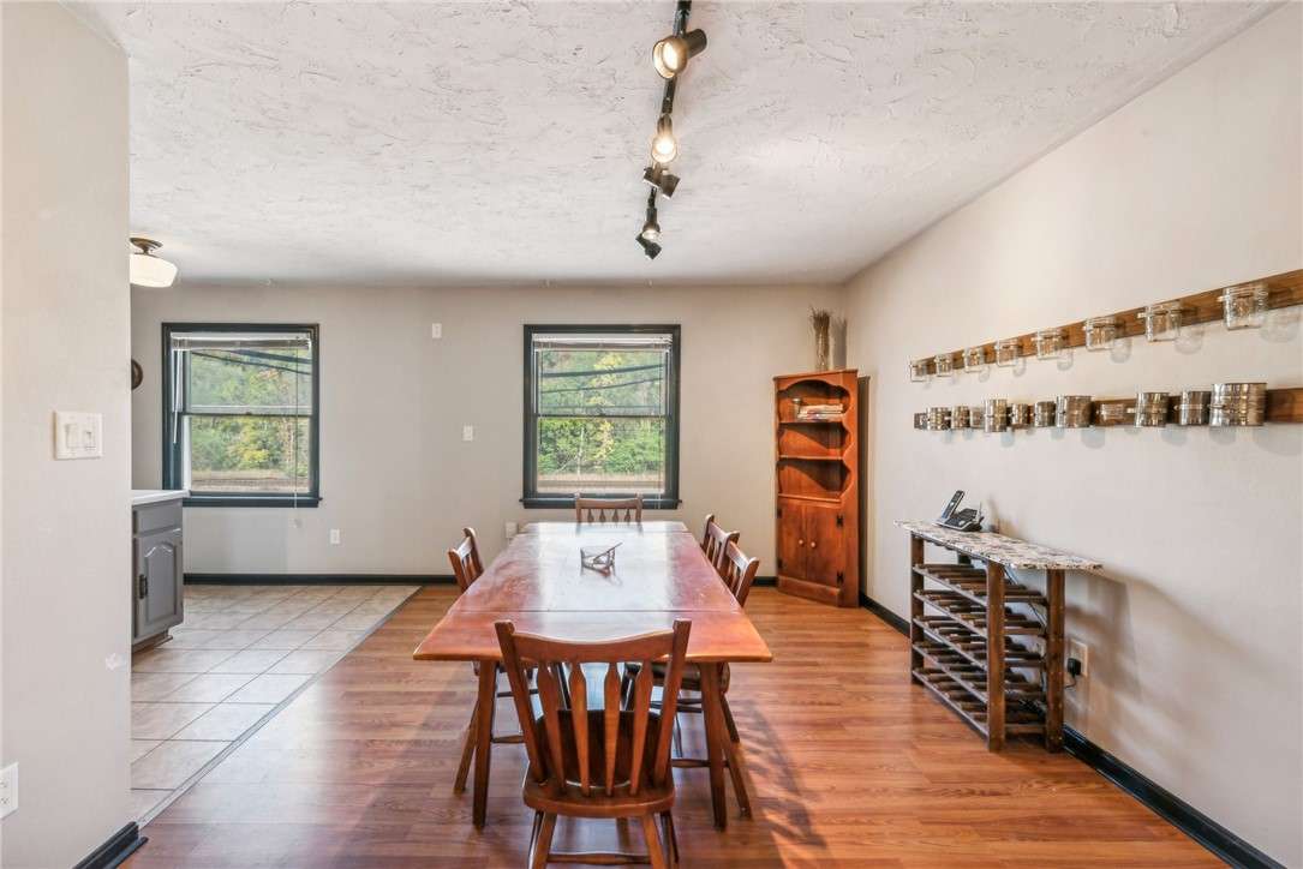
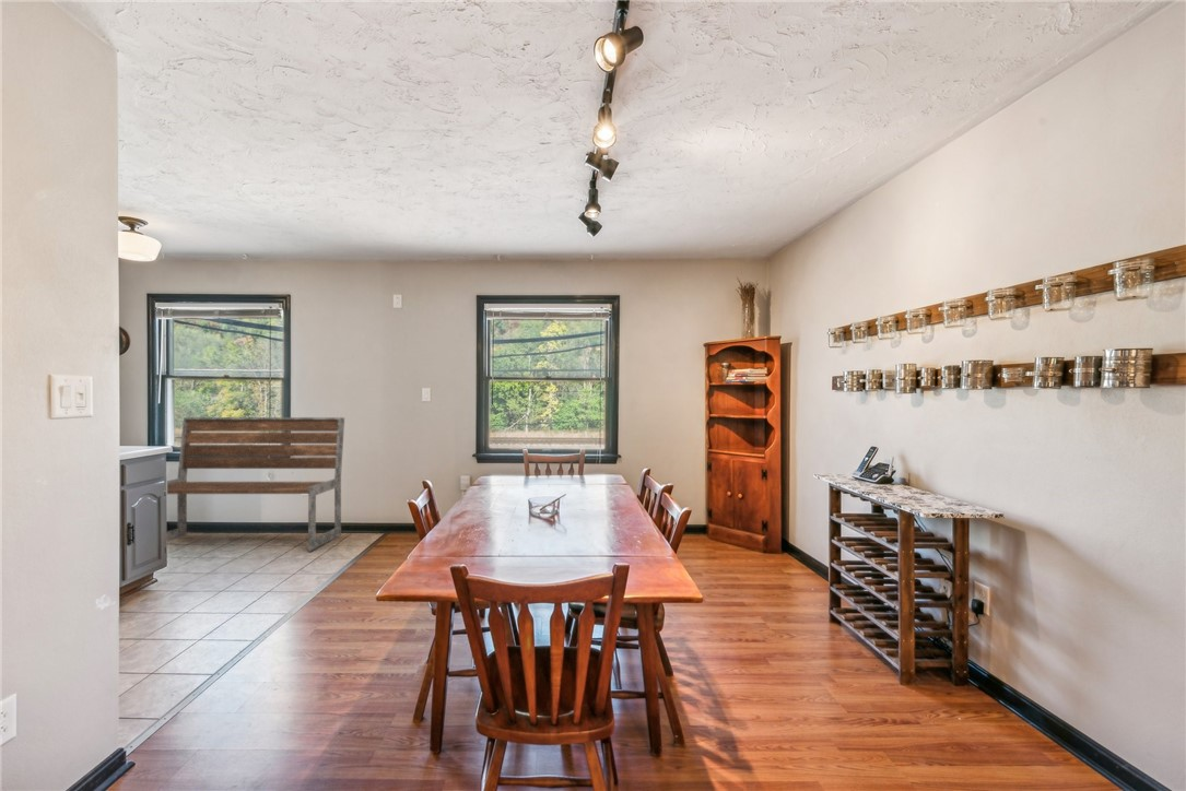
+ bench [166,416,345,553]
